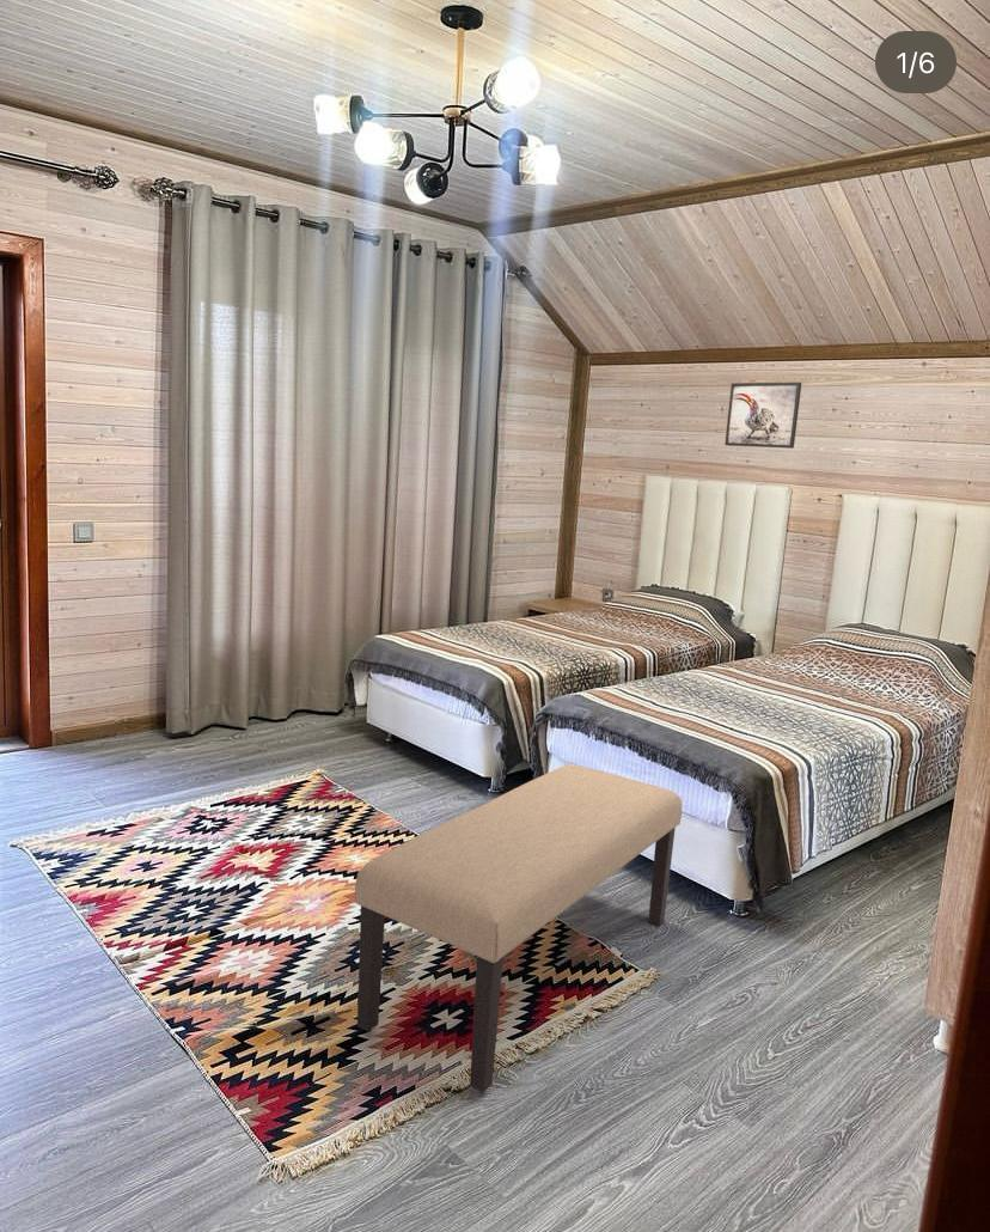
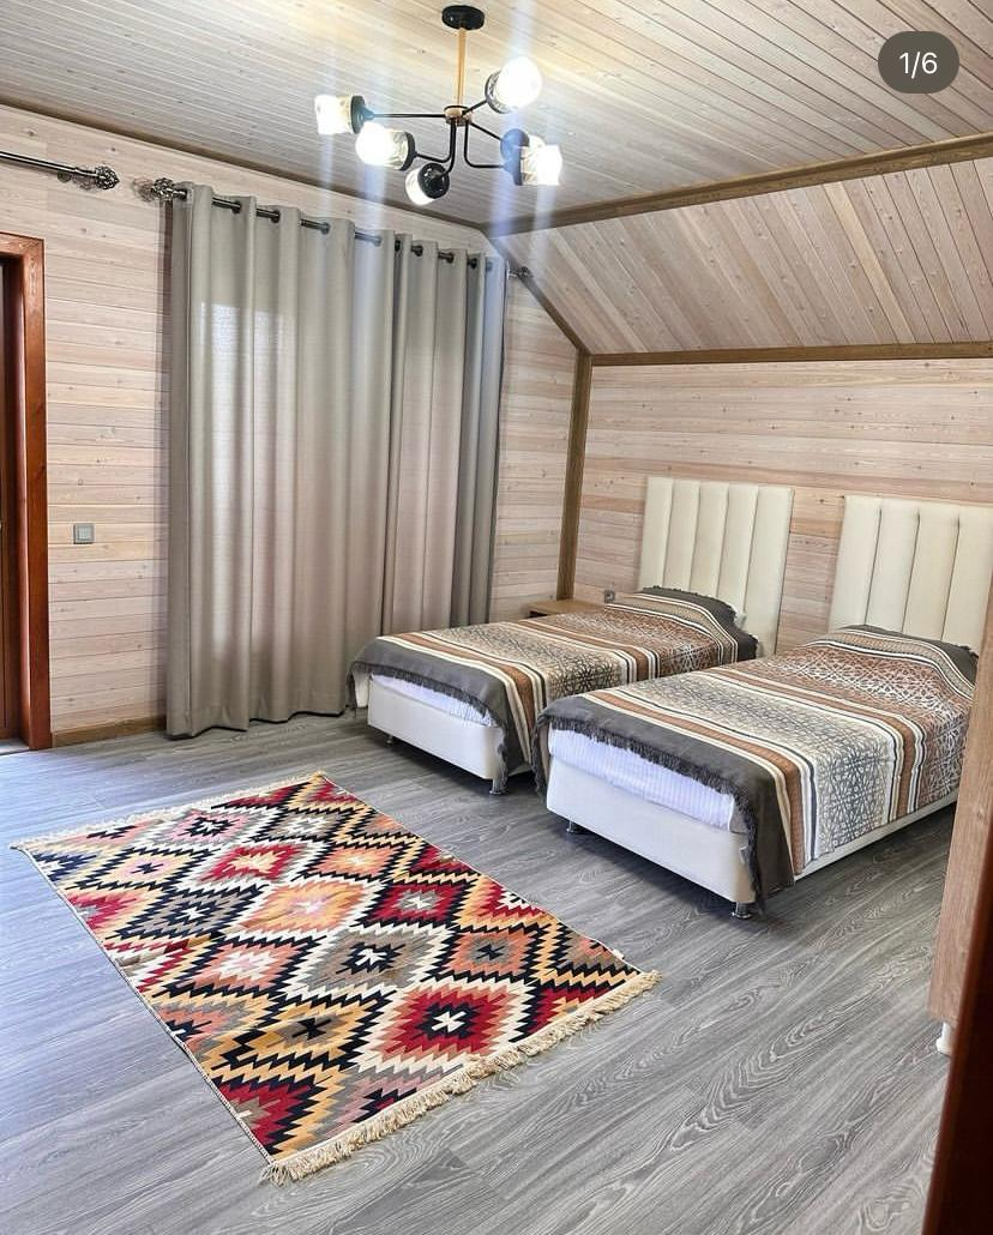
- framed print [723,382,802,450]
- bench [354,763,683,1093]
